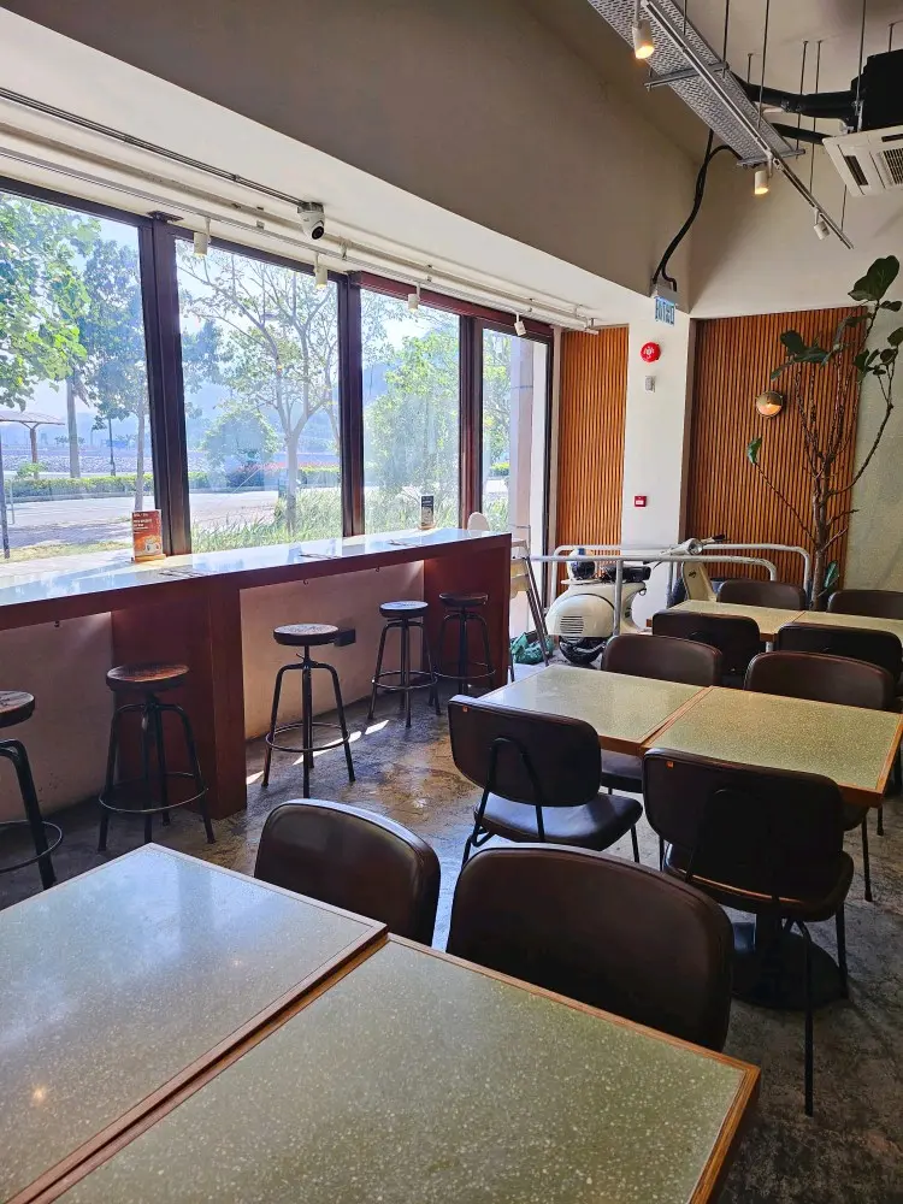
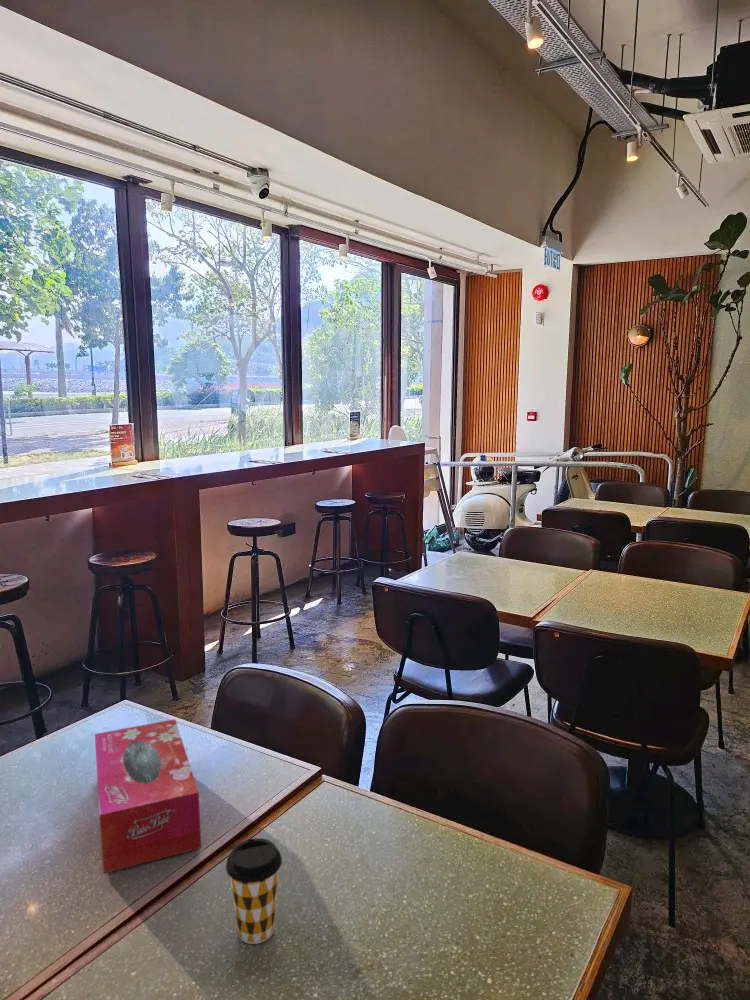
+ tissue box [94,718,202,874]
+ coffee cup [225,837,283,945]
